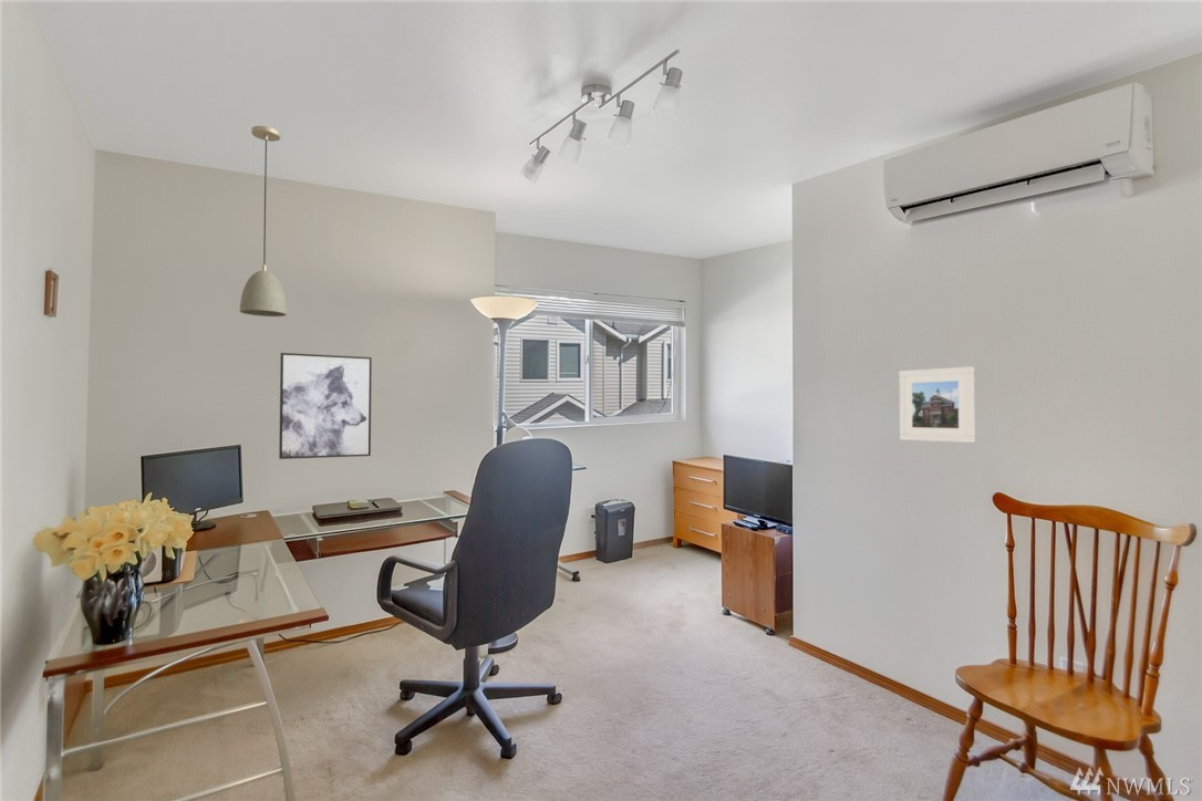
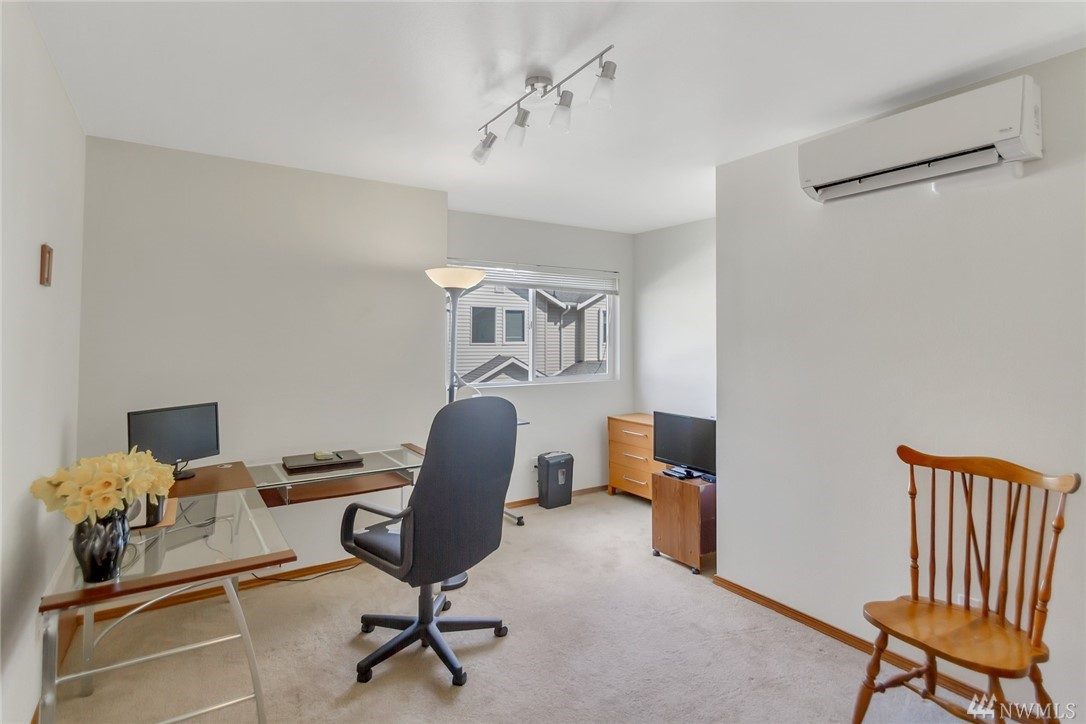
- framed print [899,365,976,444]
- wall art [278,352,373,460]
- light fixture [239,125,288,318]
